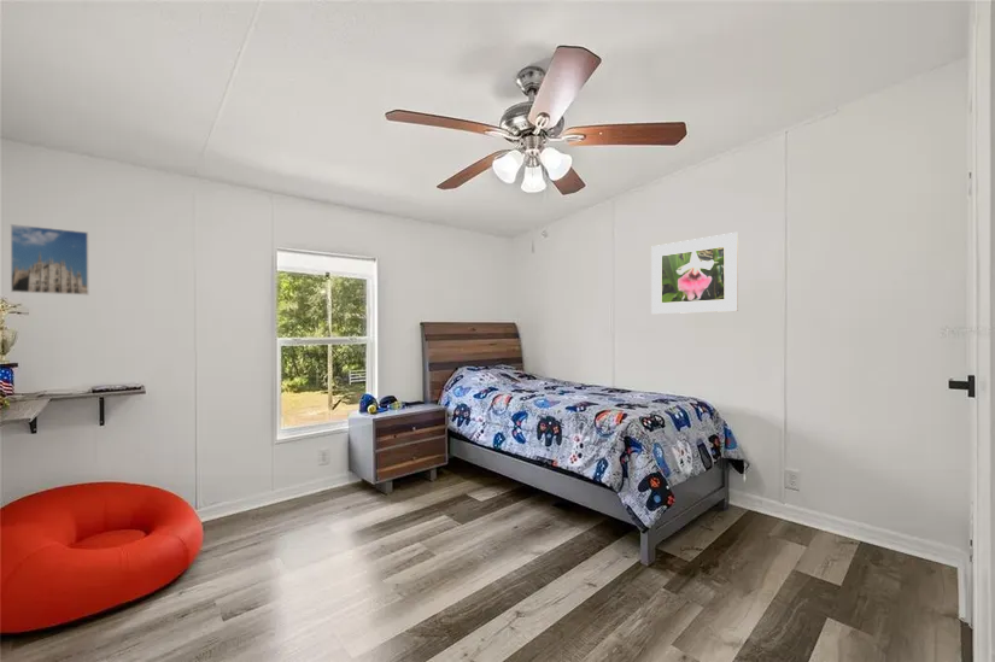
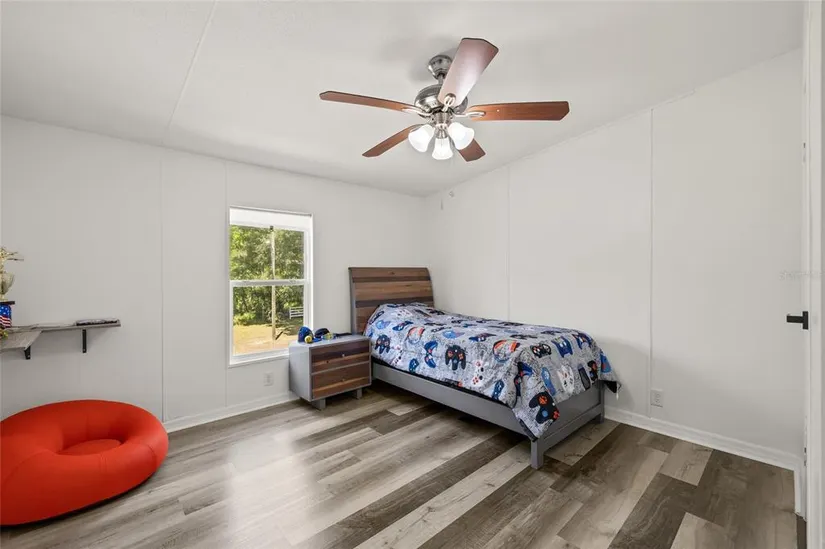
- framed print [10,223,90,297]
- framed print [650,232,739,315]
